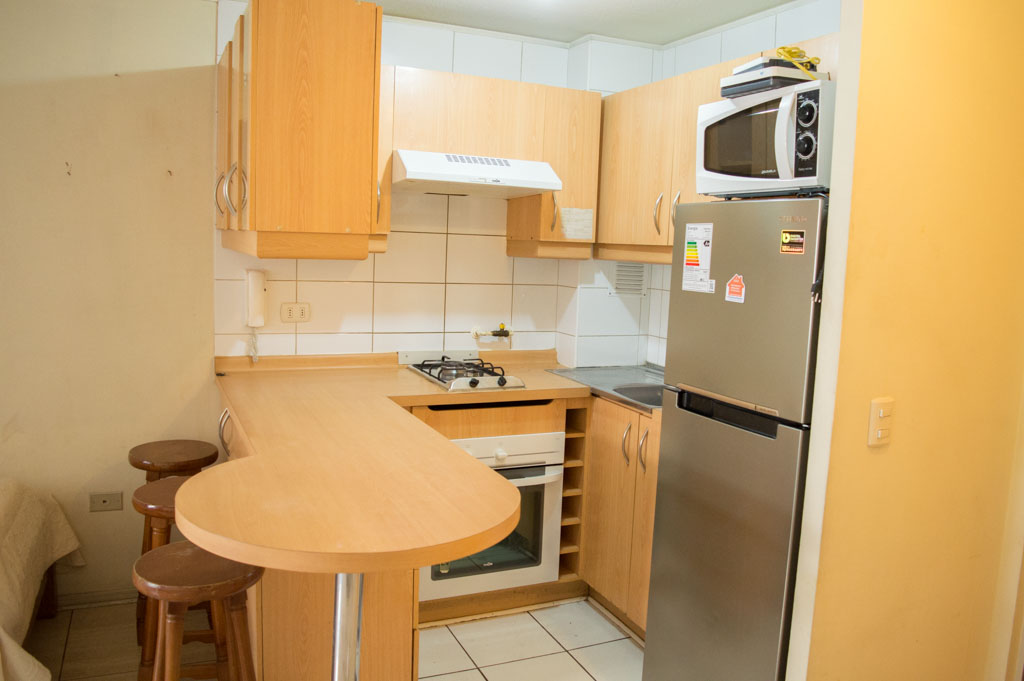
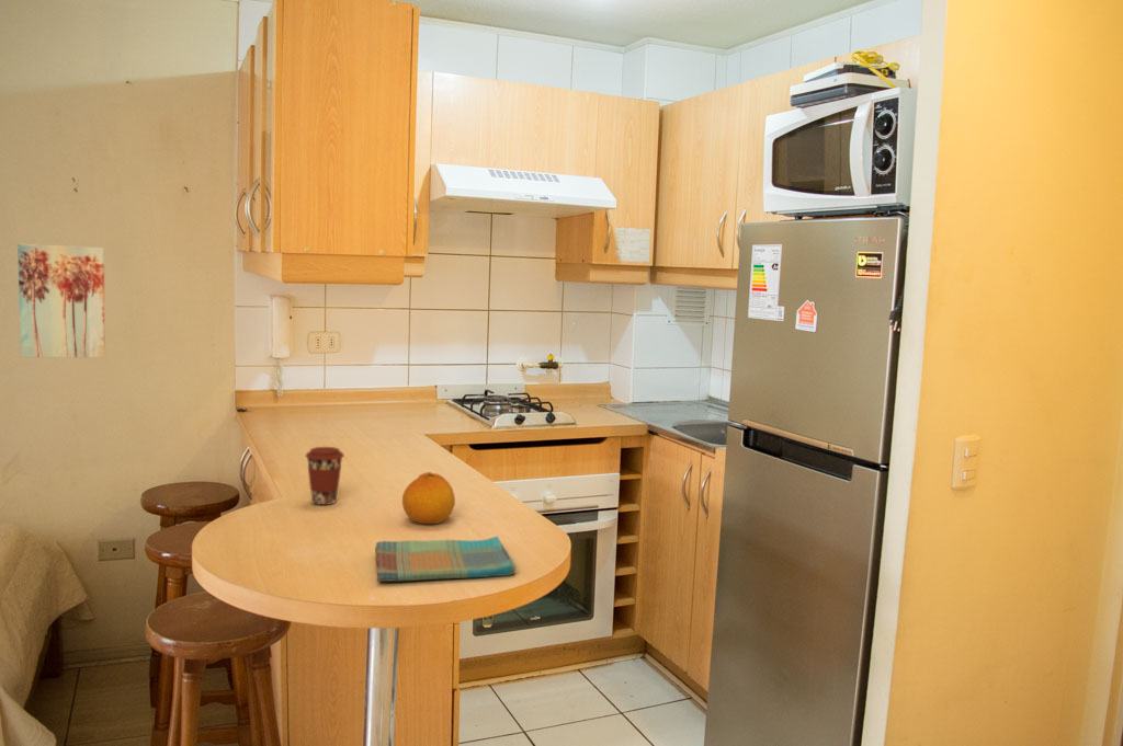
+ wall art [16,242,106,358]
+ fruit [401,471,456,525]
+ dish towel [374,535,517,583]
+ coffee cup [304,446,345,506]
